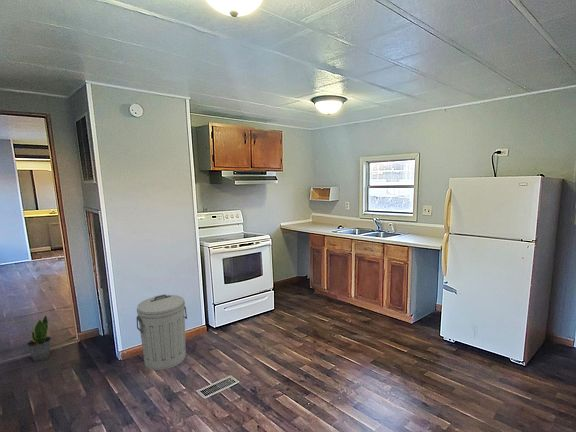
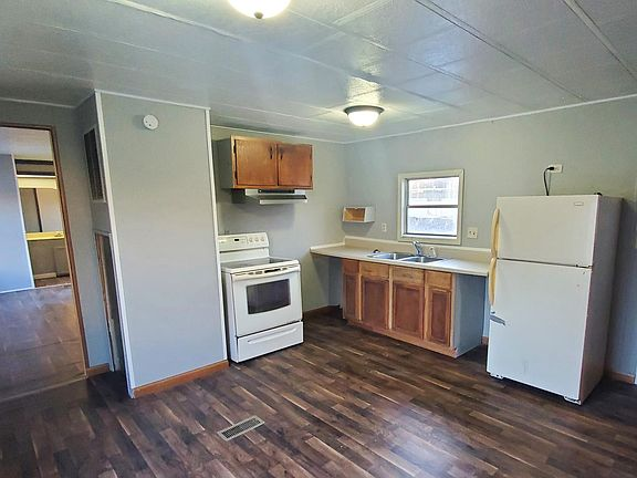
- potted plant [26,314,52,362]
- trash can [136,293,188,371]
